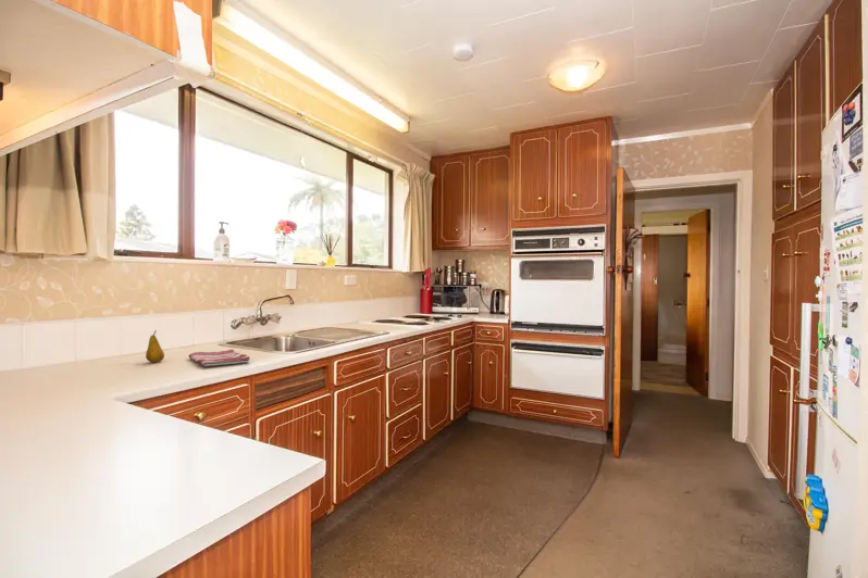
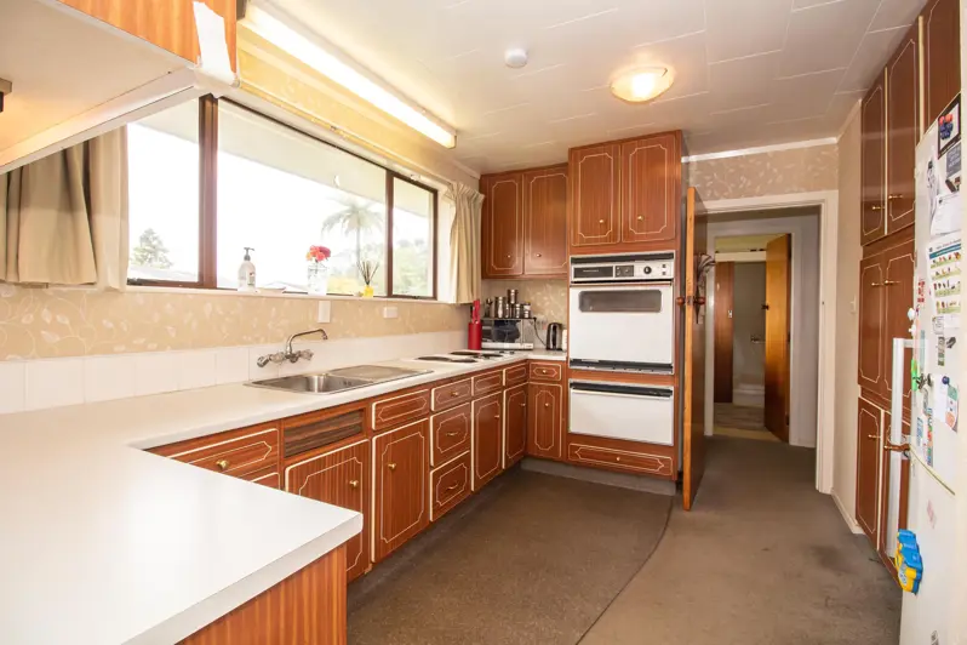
- dish towel [187,349,251,367]
- fruit [145,329,165,363]
